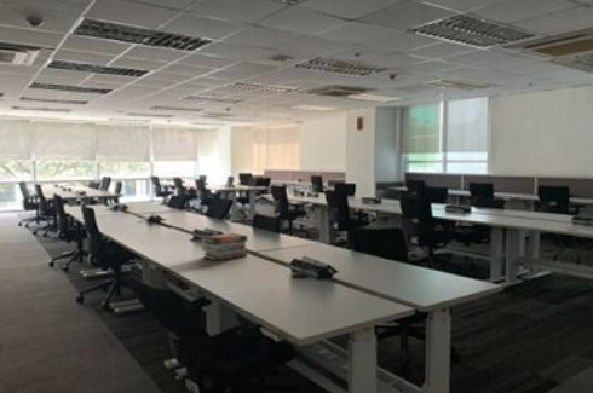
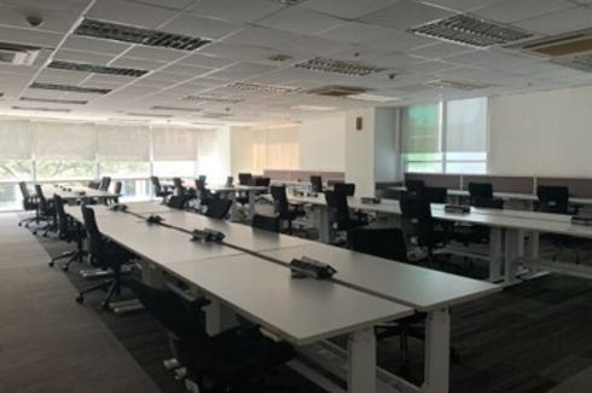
- book stack [200,232,249,261]
